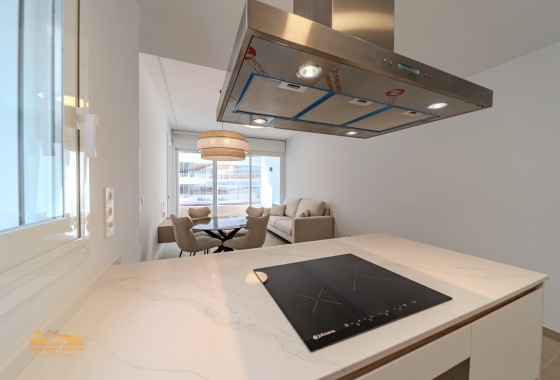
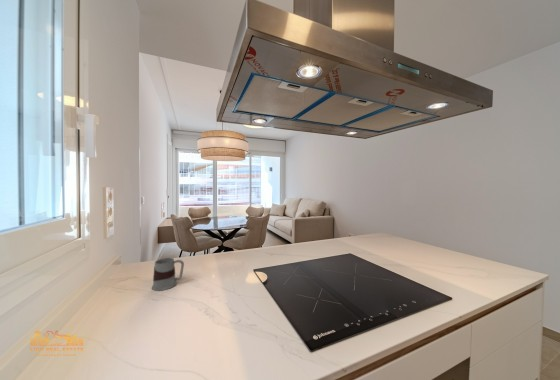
+ mug [151,257,185,292]
